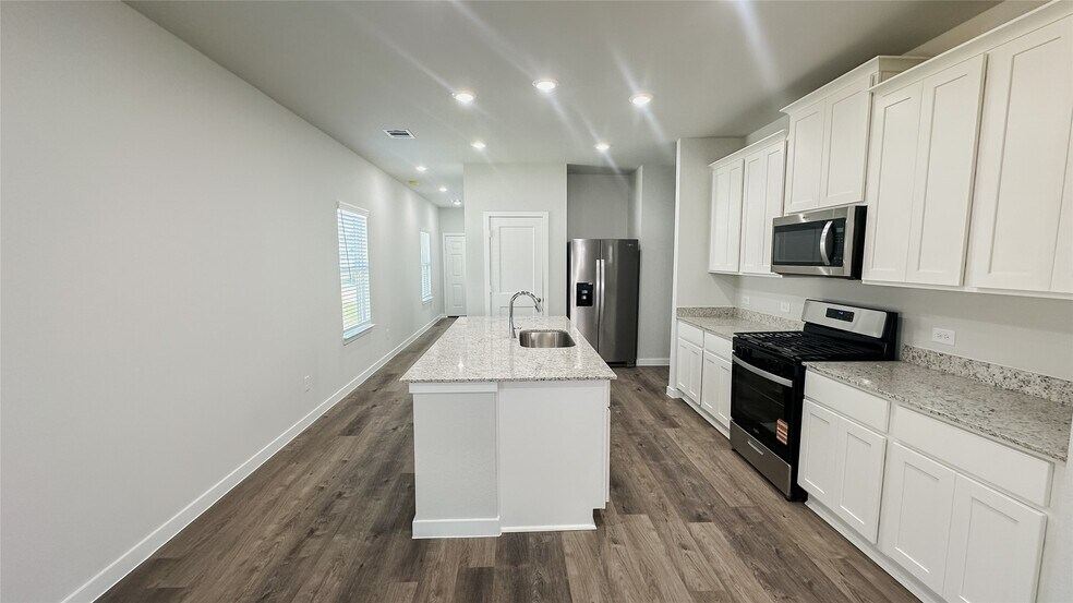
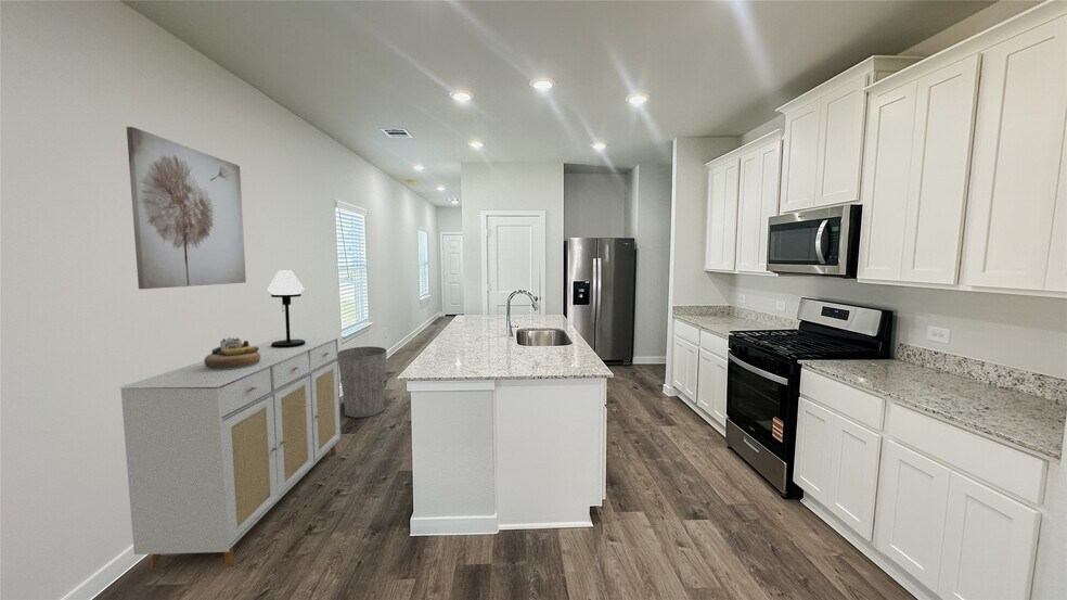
+ trash can [338,345,388,419]
+ sideboard [117,335,343,572]
+ table lamp [266,270,306,348]
+ wall art [126,126,247,290]
+ decorative bowl [203,336,260,370]
